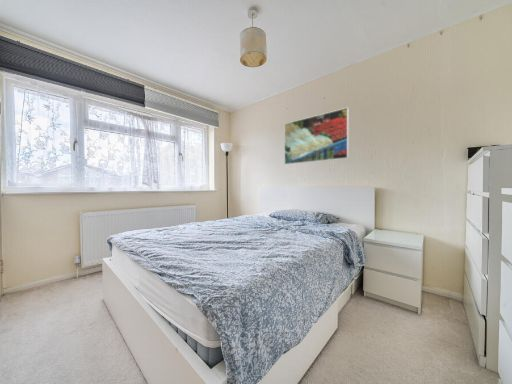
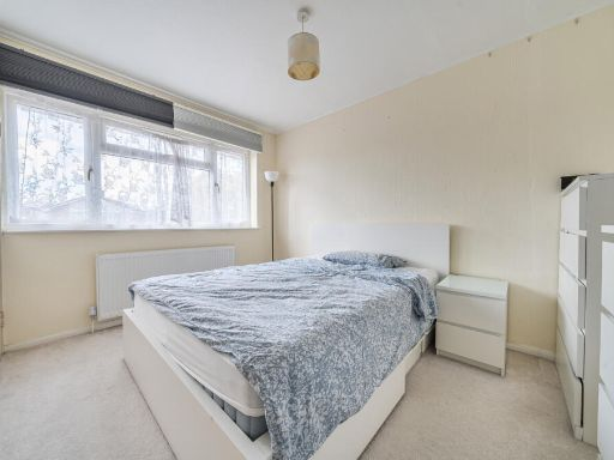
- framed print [283,107,350,165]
